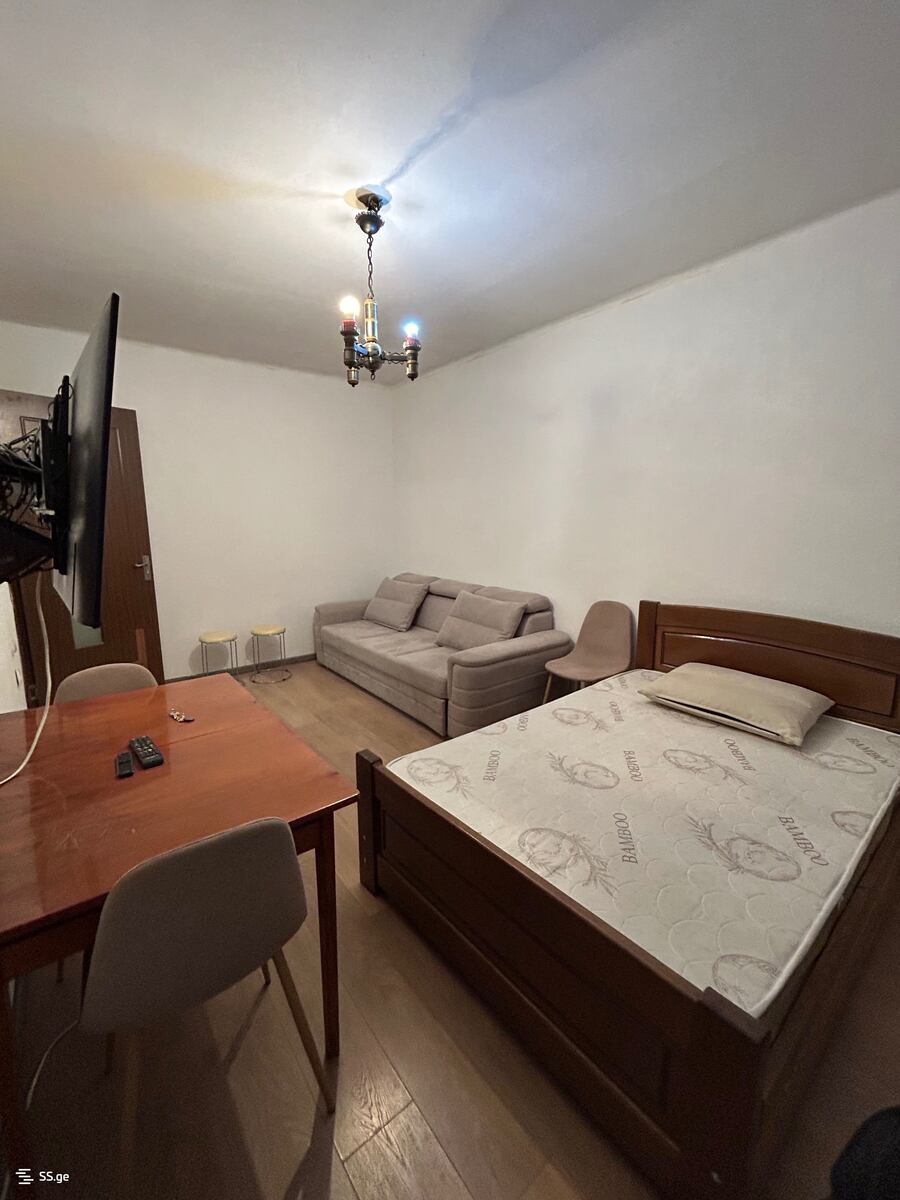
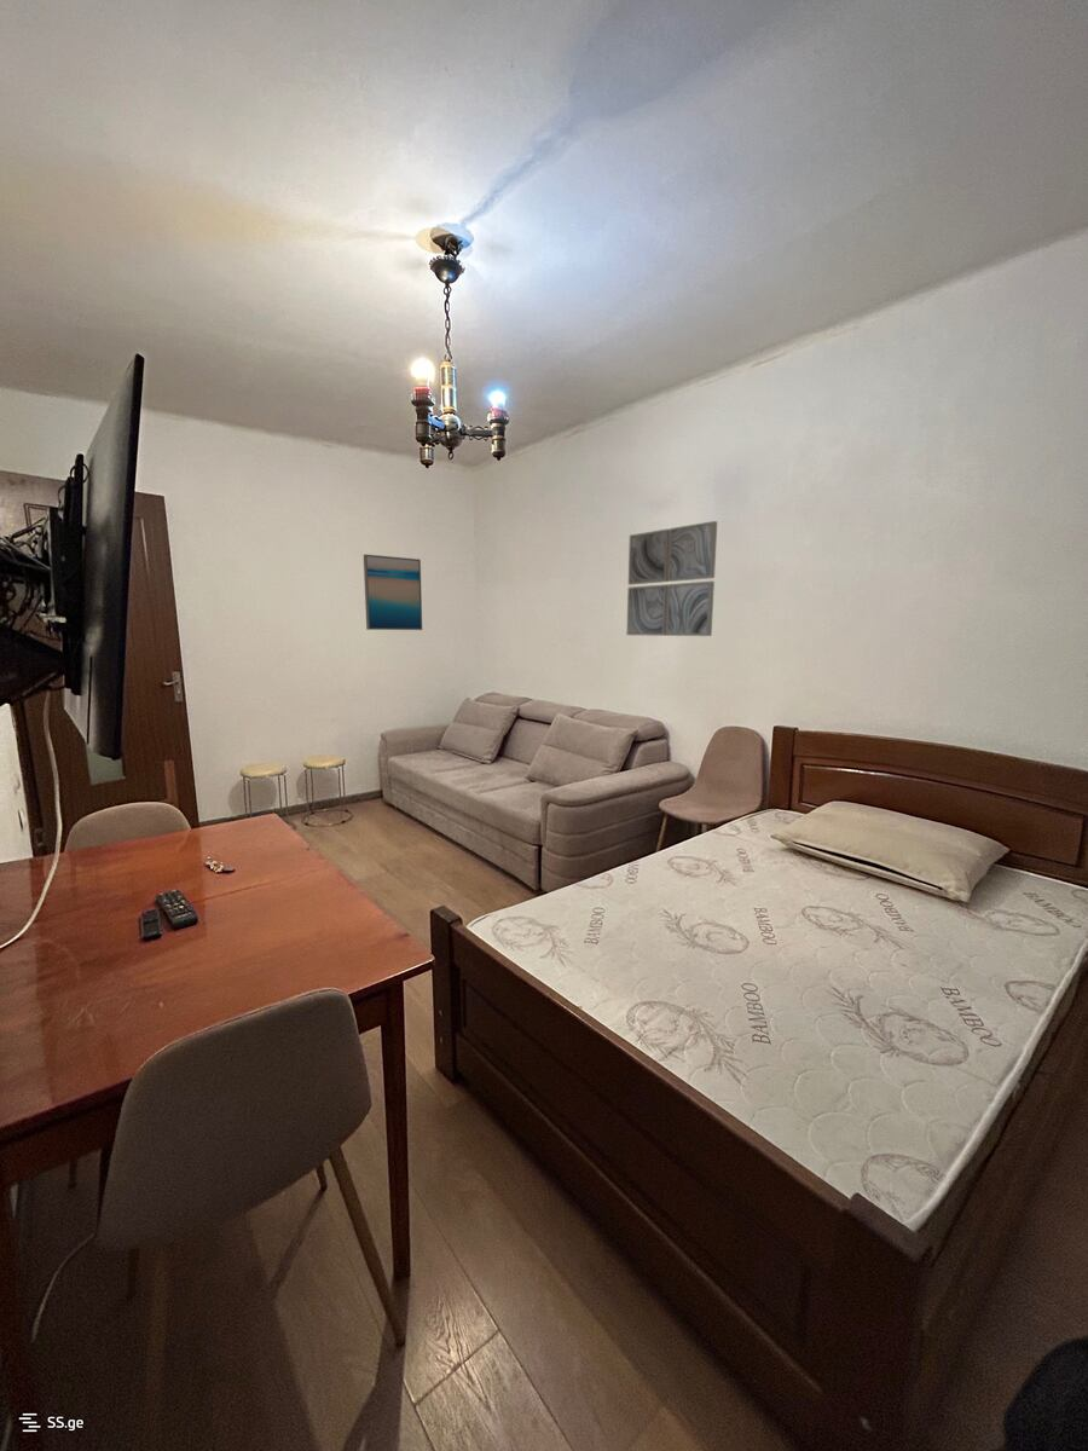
+ wall art [363,553,423,631]
+ wall art [625,520,718,637]
